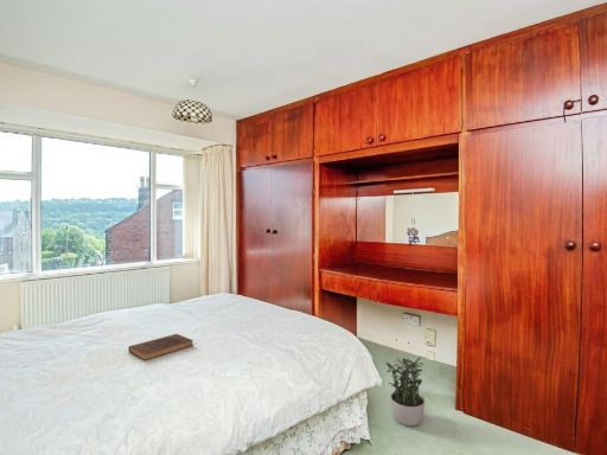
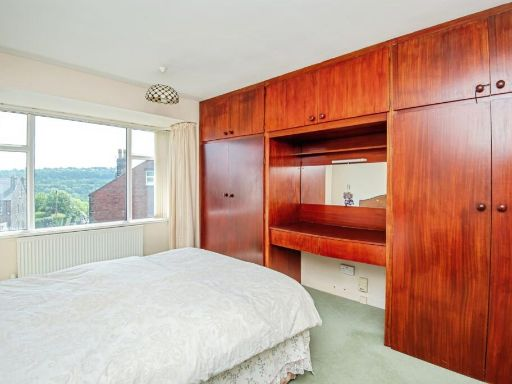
- potted plant [385,355,426,428]
- book [128,333,194,361]
